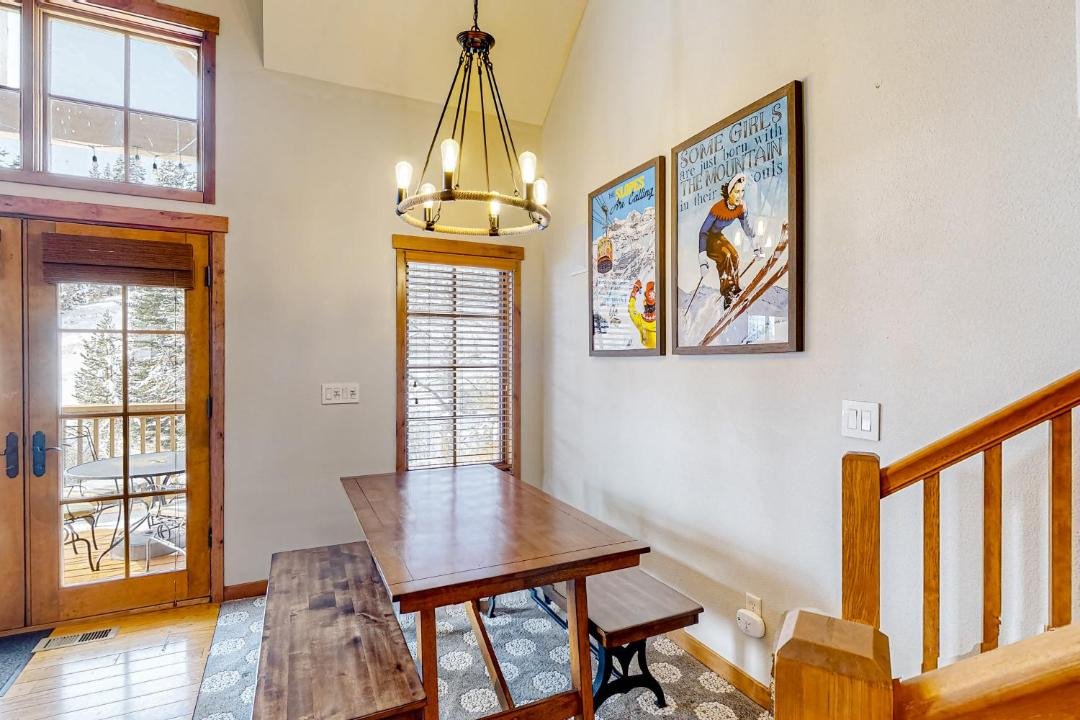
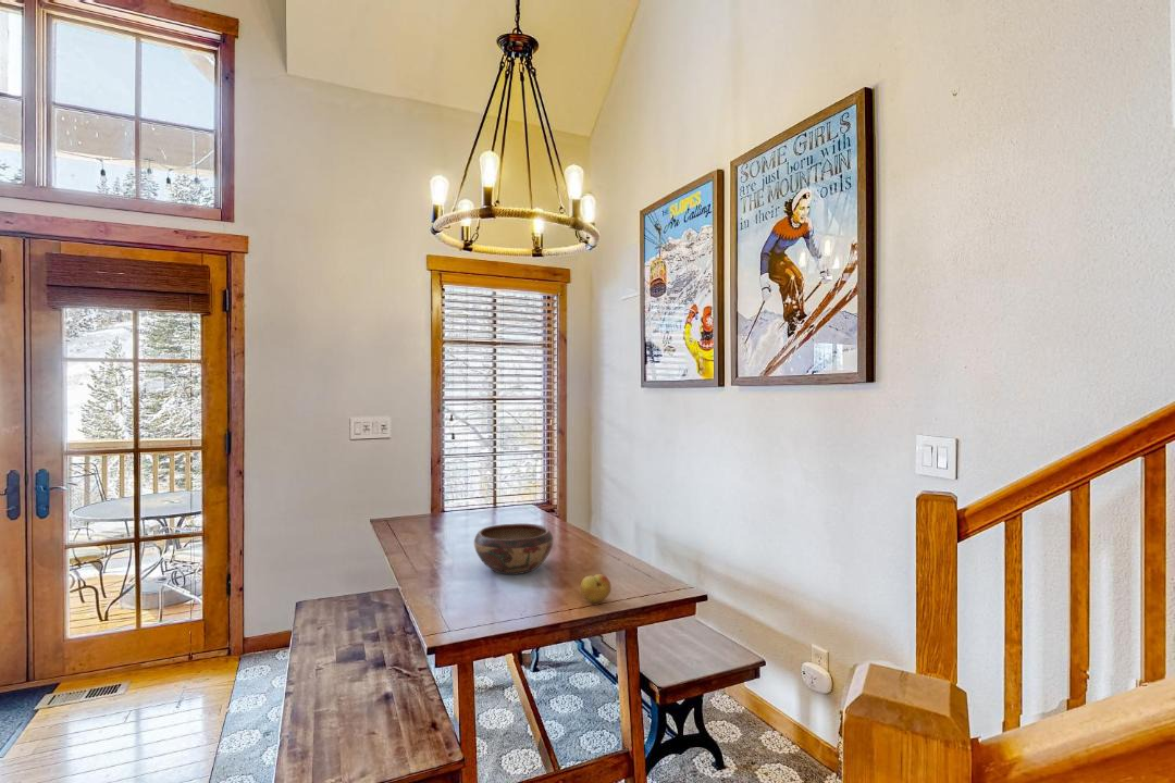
+ fruit [579,573,613,604]
+ decorative bowl [473,523,554,575]
